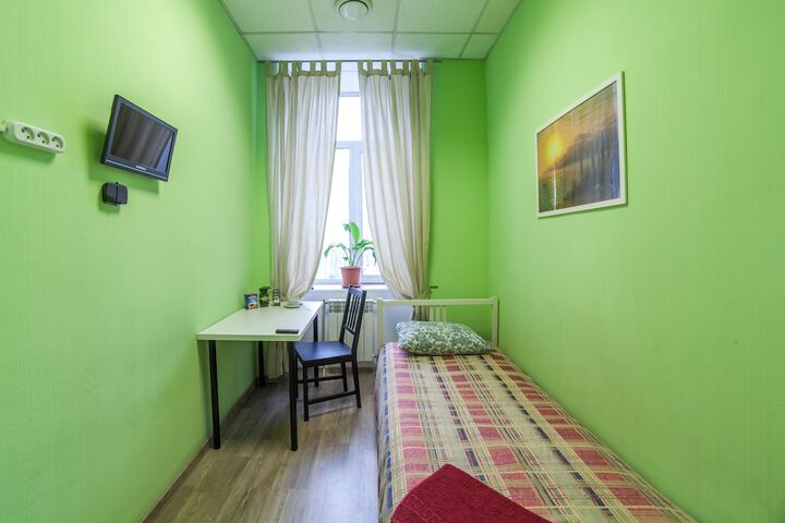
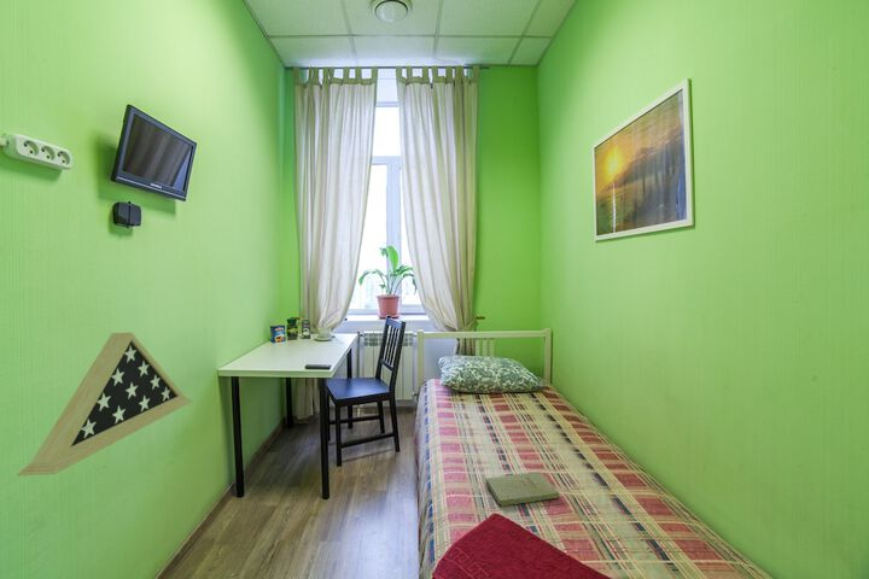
+ display case [16,332,193,478]
+ book [485,470,560,508]
